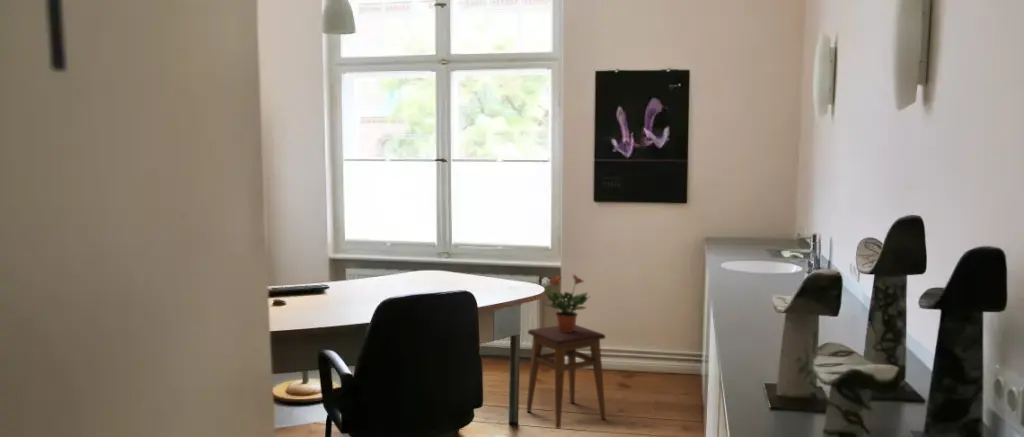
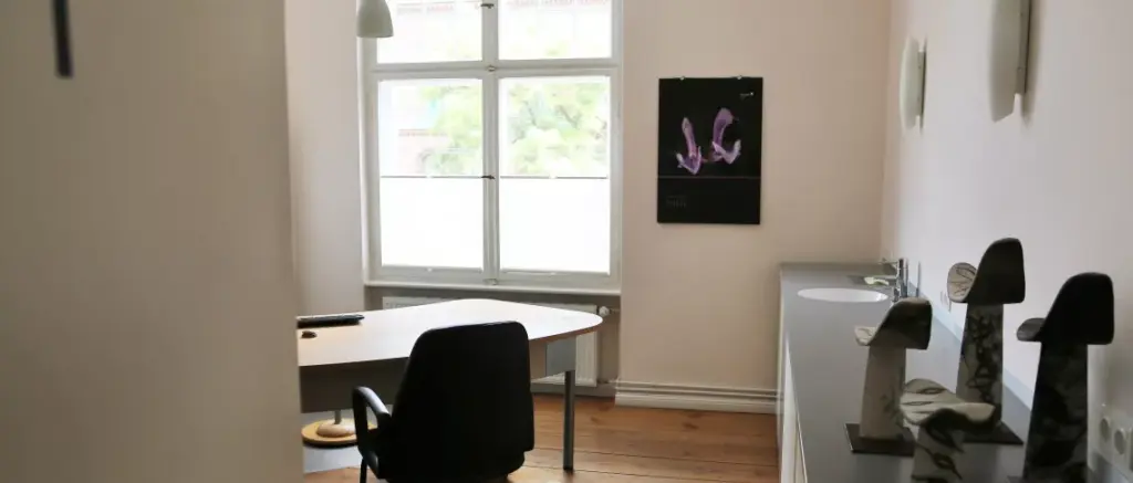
- potted plant [543,273,590,332]
- stool [526,324,607,430]
